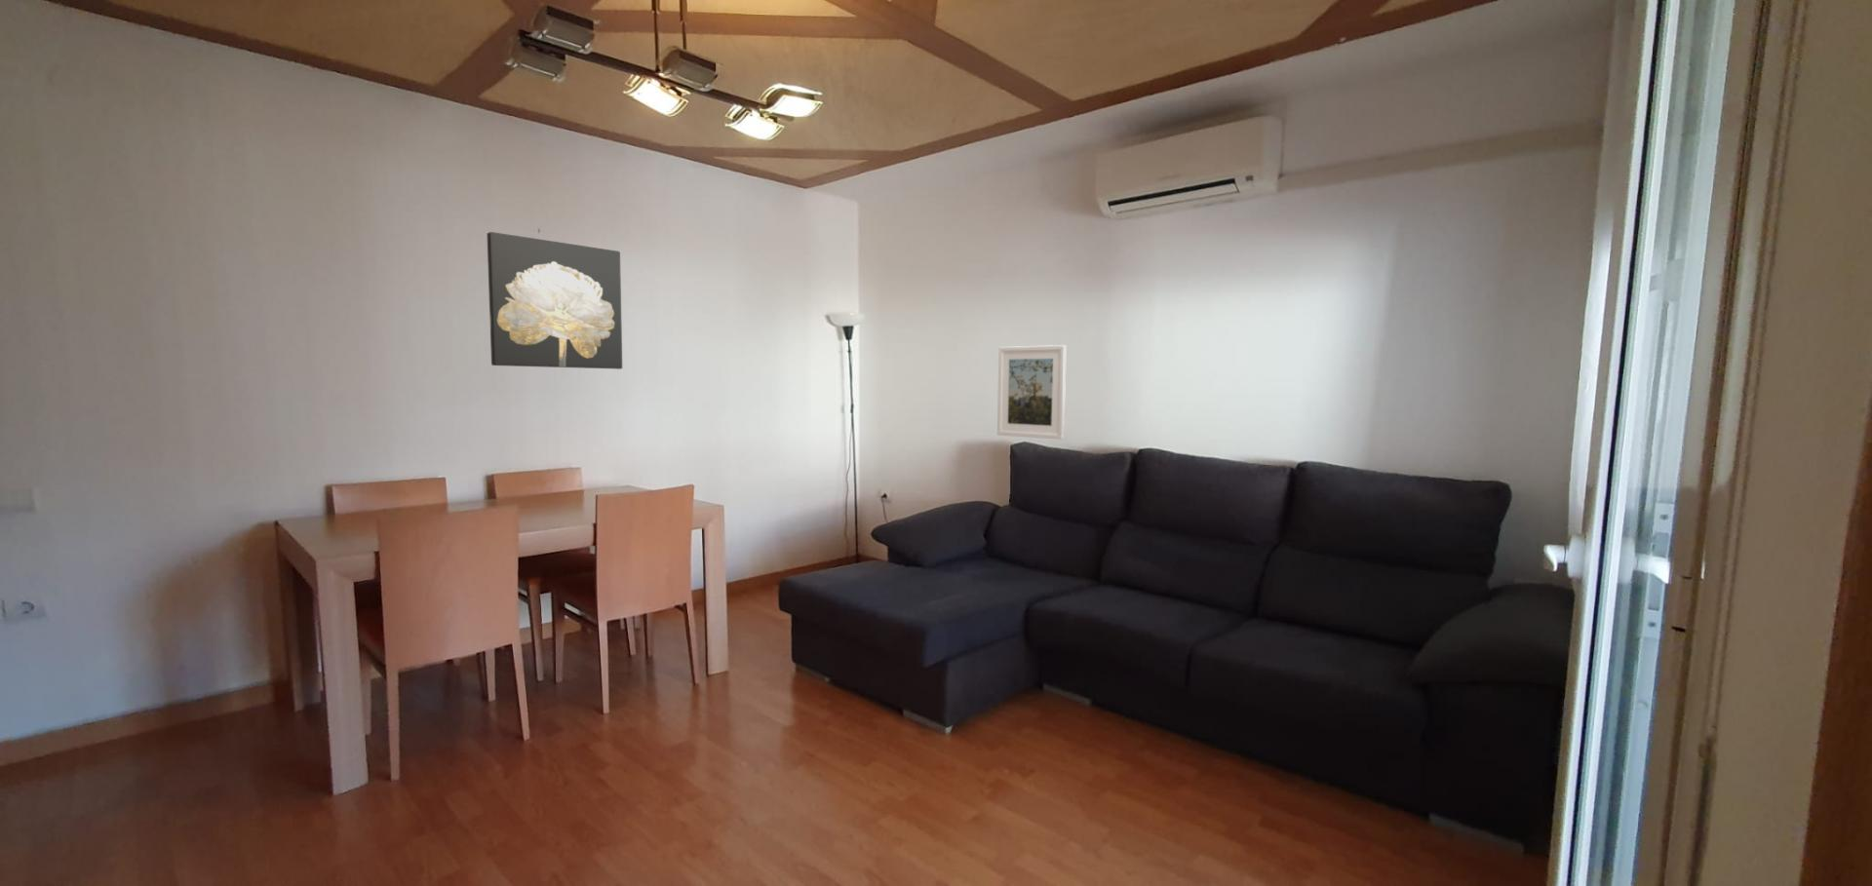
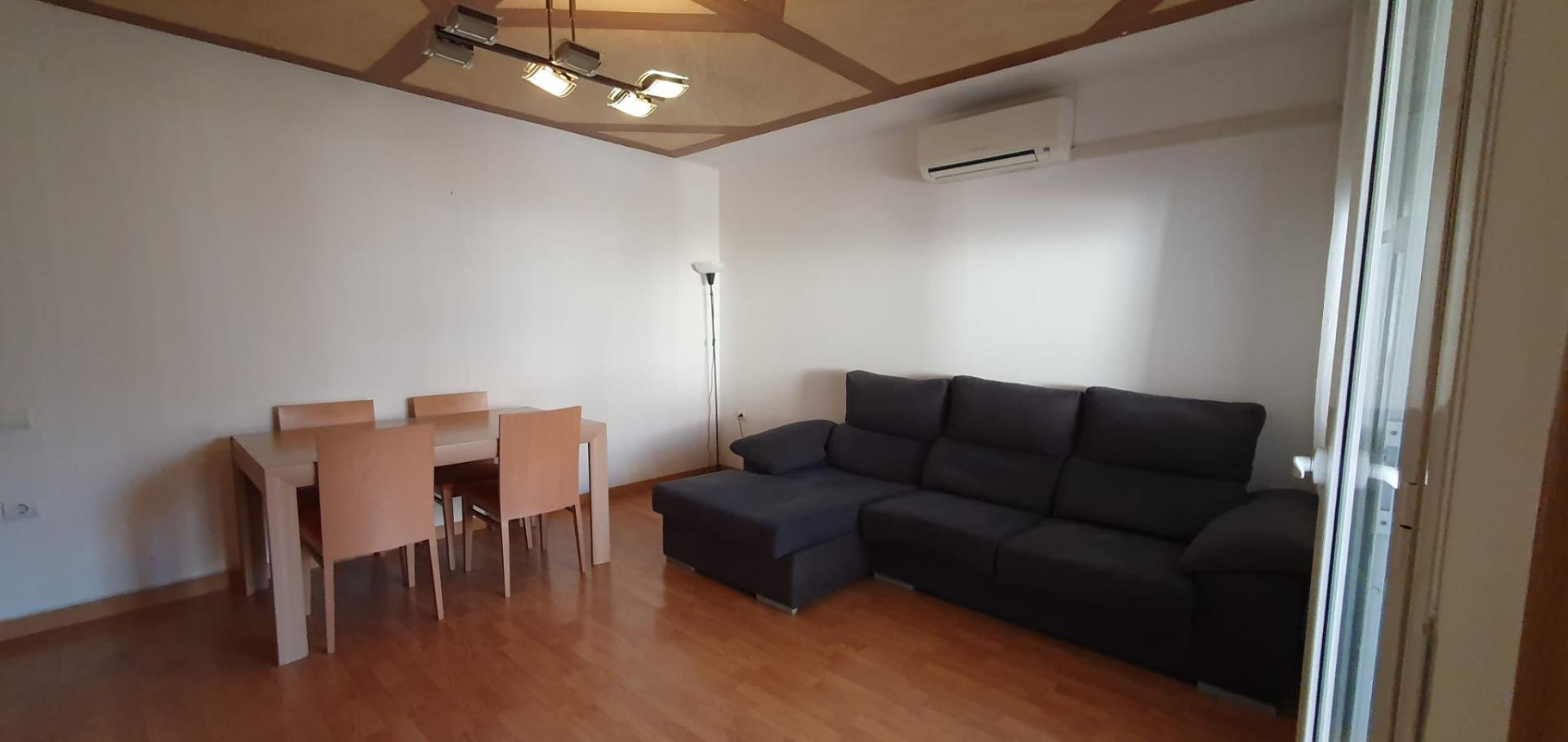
- wall art [487,230,623,370]
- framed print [997,344,1067,441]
